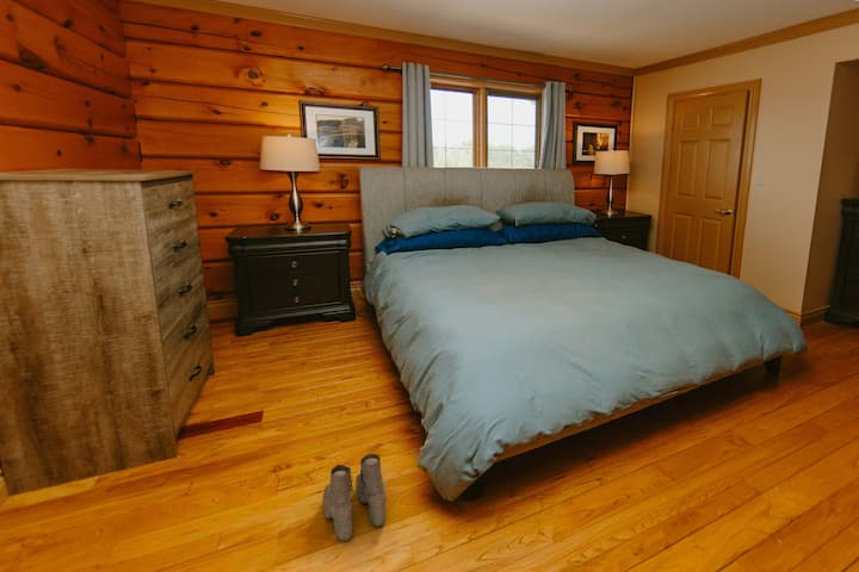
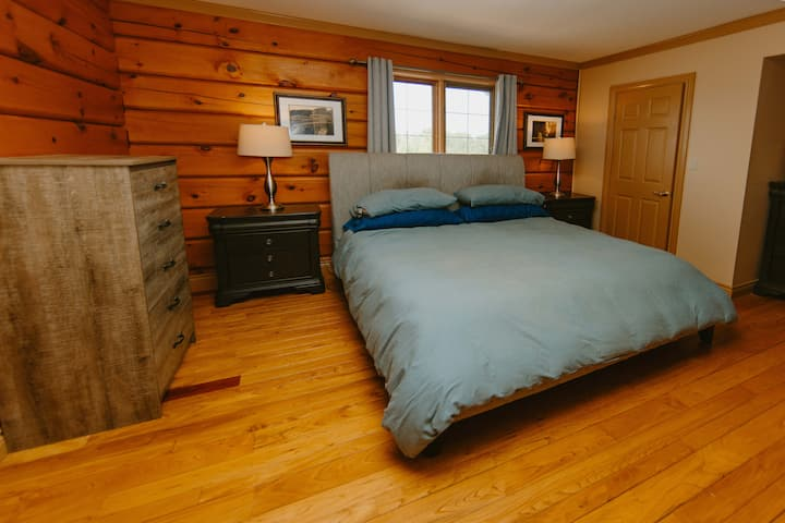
- boots [322,453,388,543]
